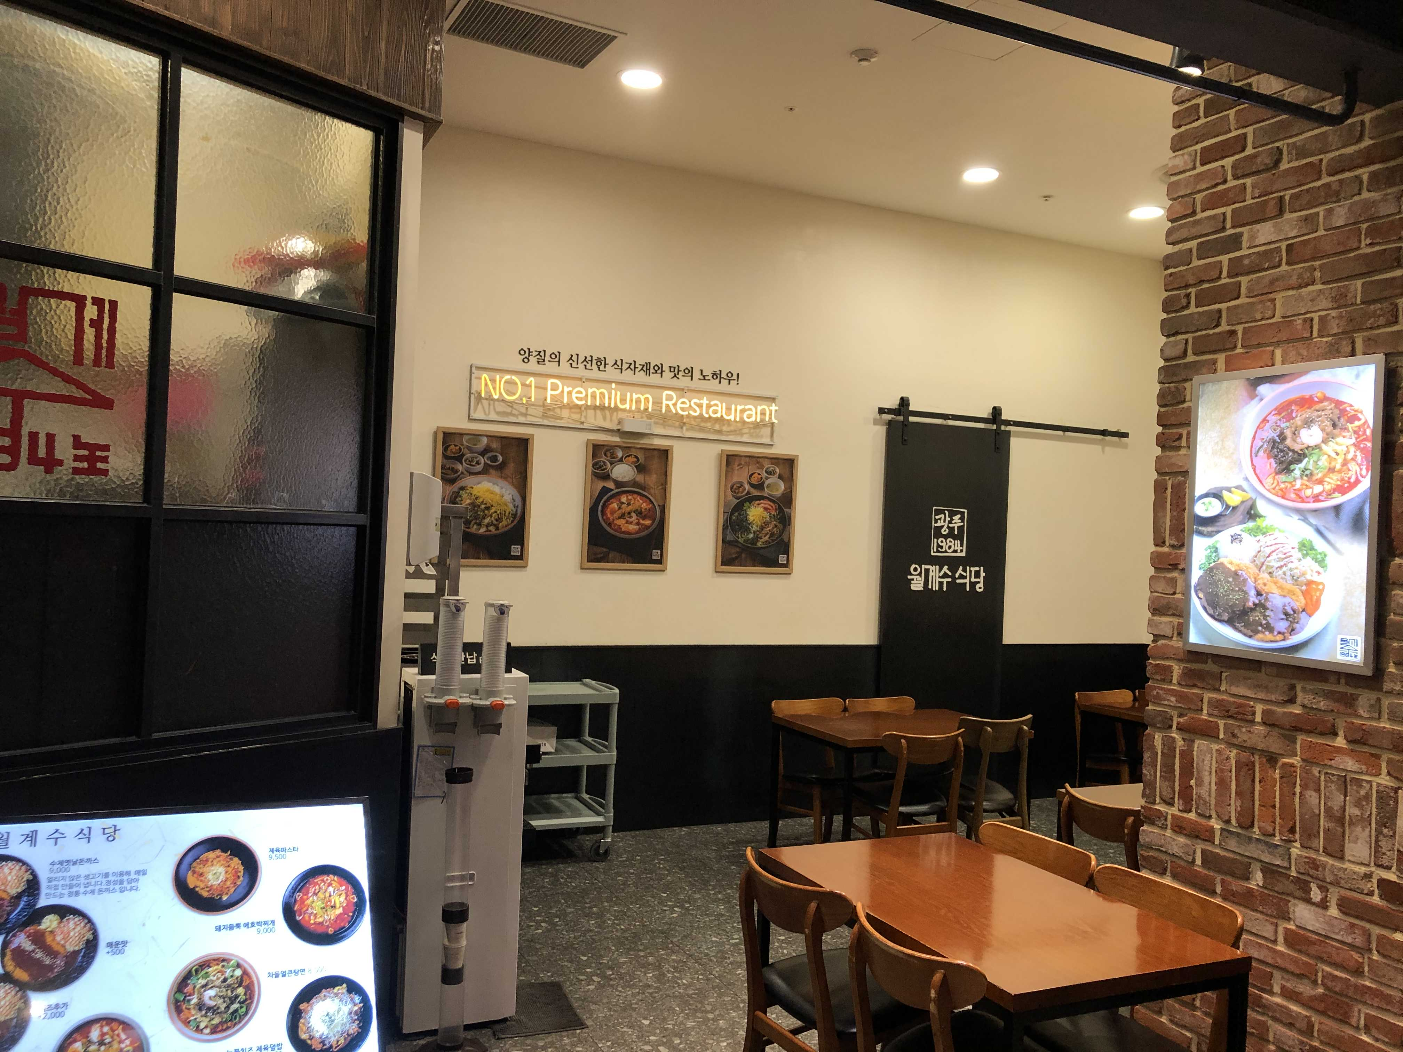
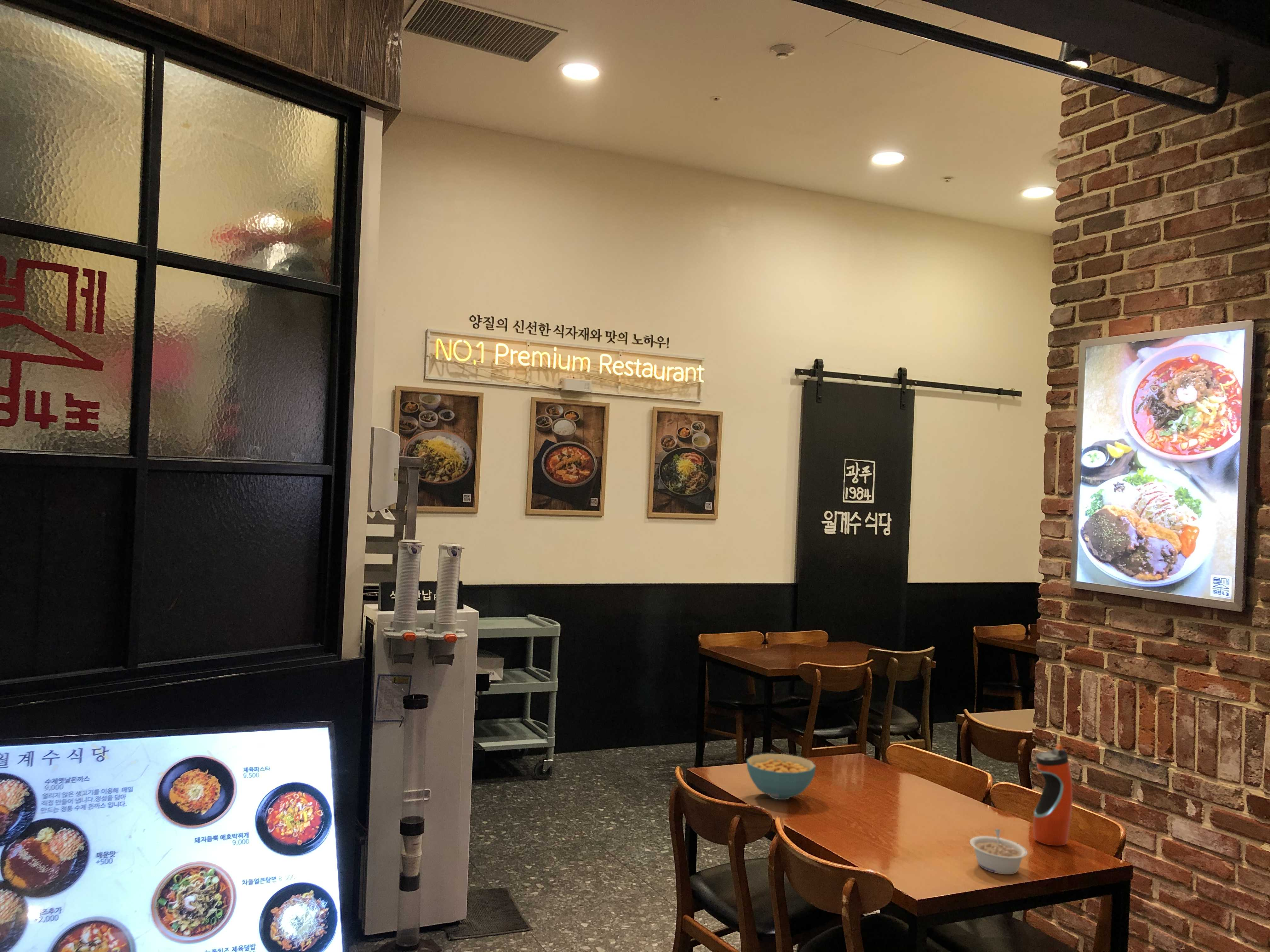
+ legume [970,829,1028,875]
+ cereal bowl [746,753,816,800]
+ water bottle [1033,744,1073,846]
